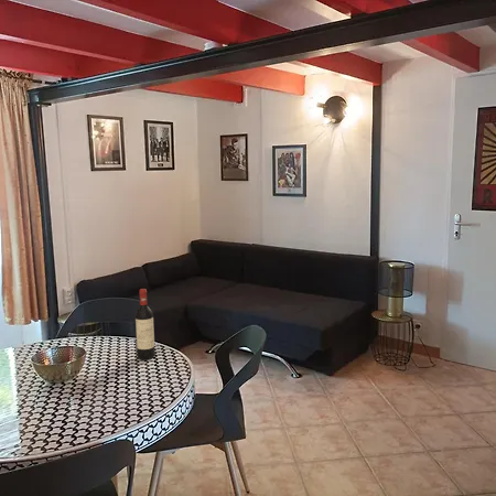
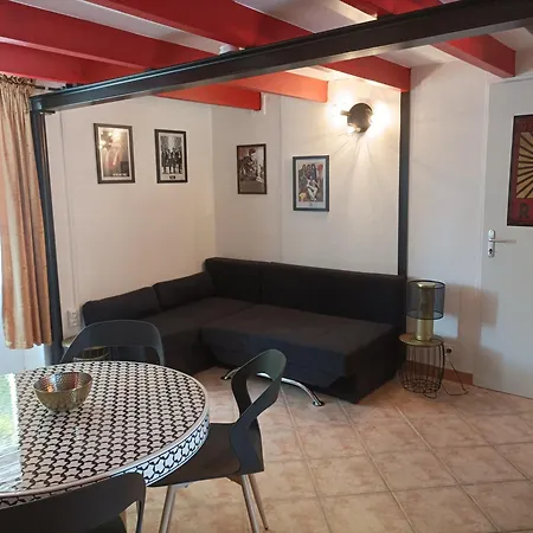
- wine bottle [134,288,155,360]
